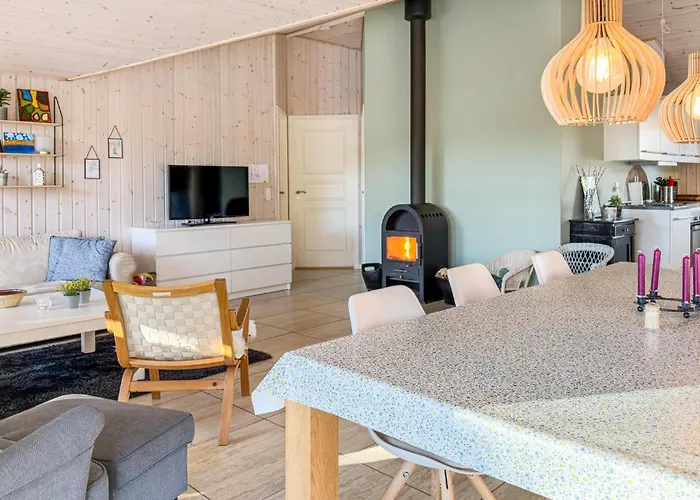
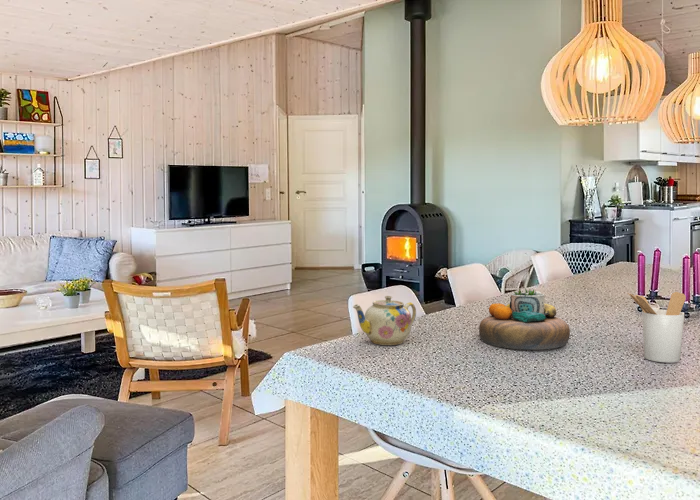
+ teapot [352,295,417,346]
+ utensil holder [627,291,687,364]
+ decorative bowl [478,287,571,351]
